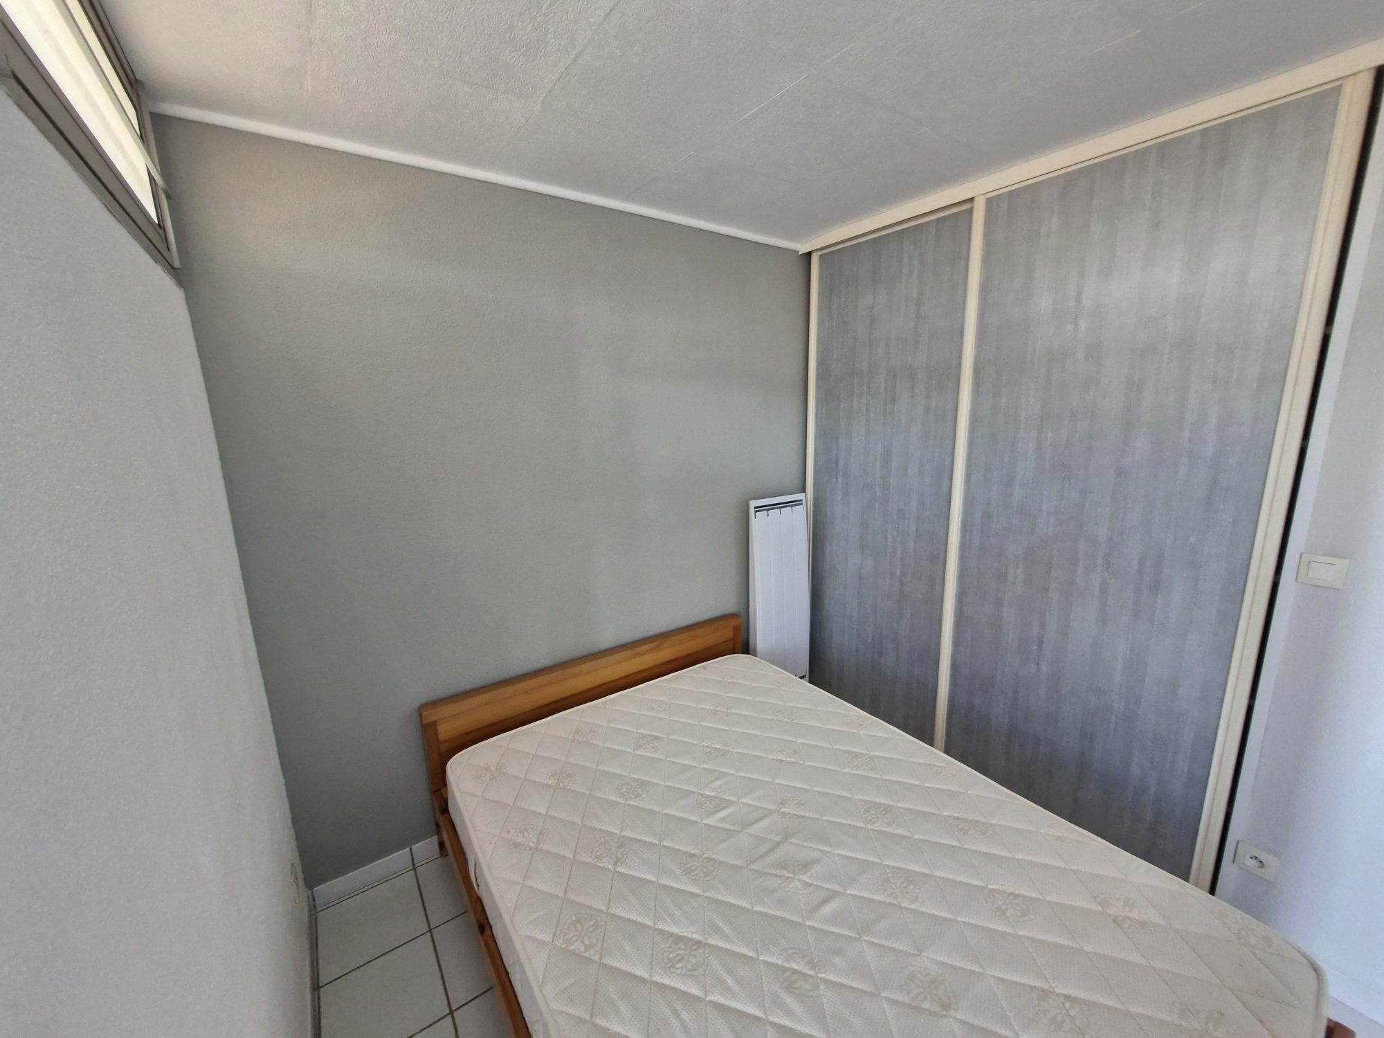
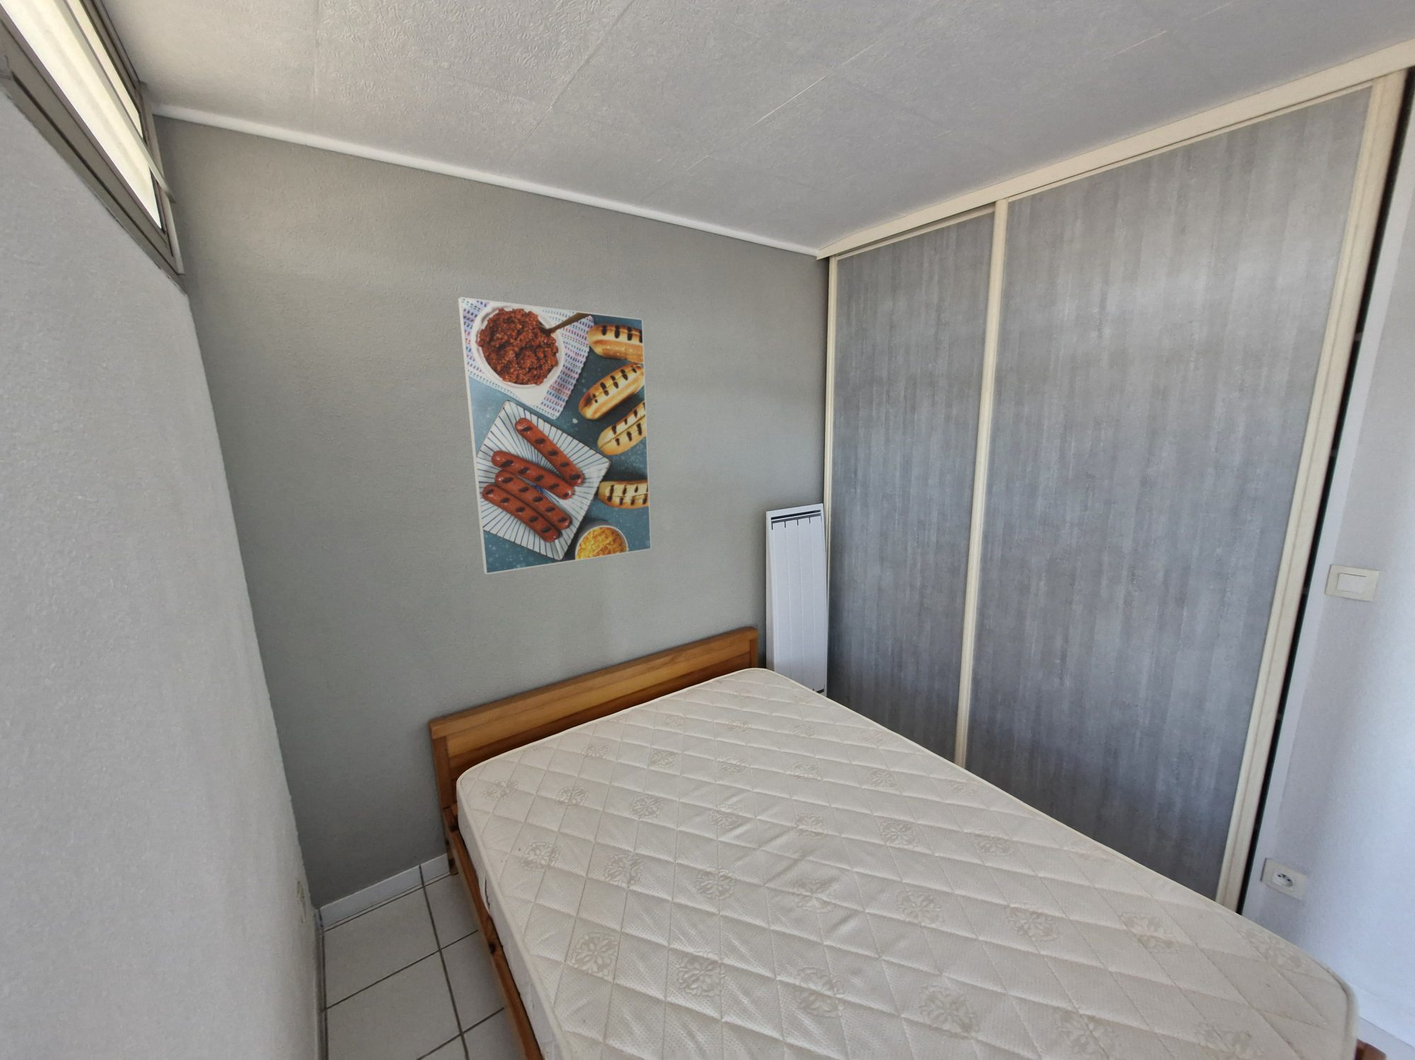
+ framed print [457,296,652,576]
